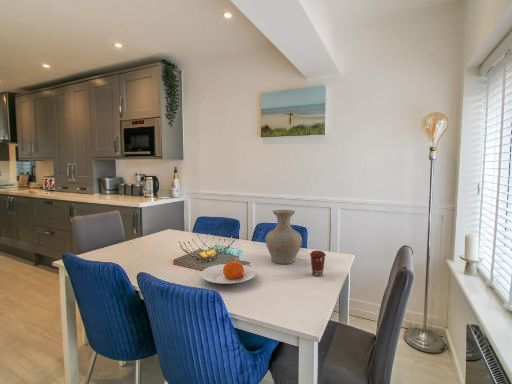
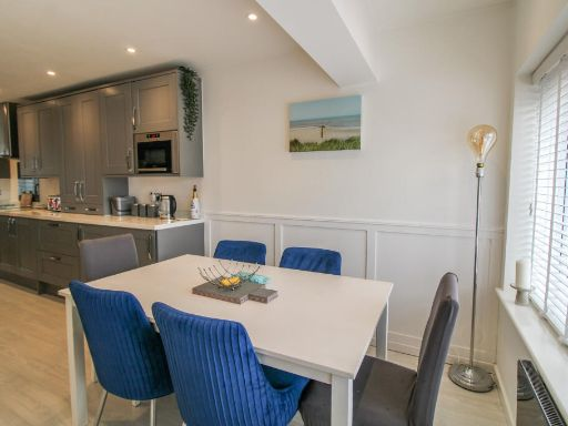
- plate [200,260,257,285]
- vase [265,209,303,265]
- coffee cup [309,250,327,277]
